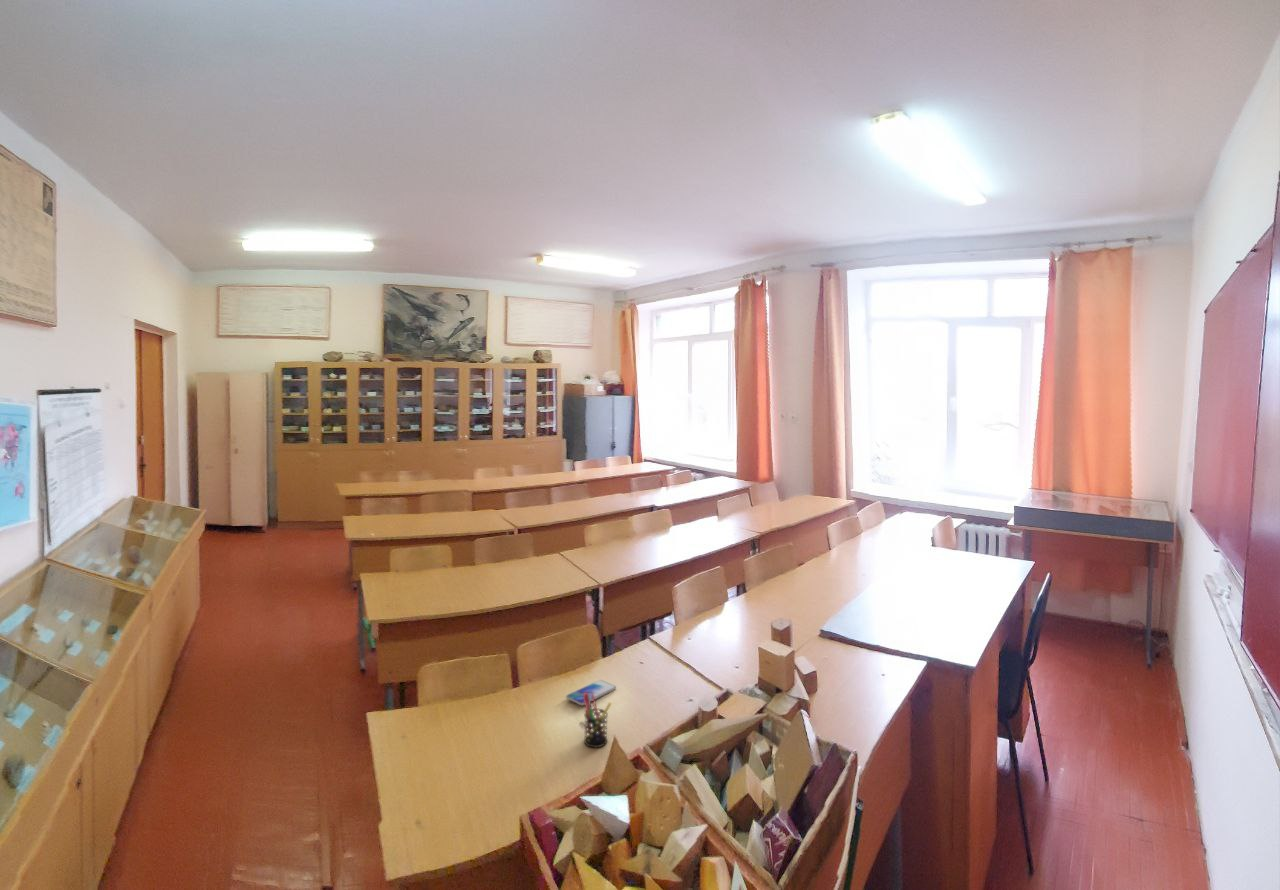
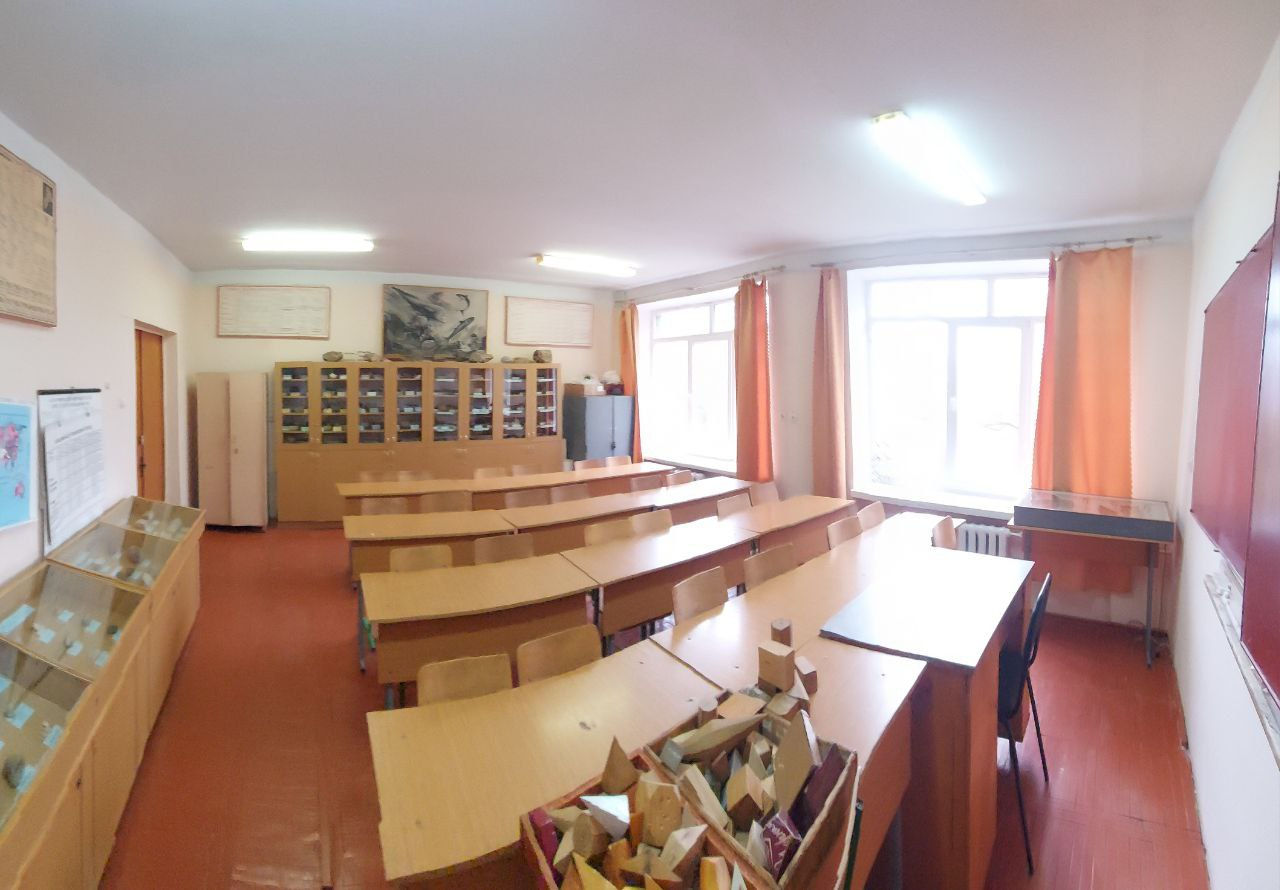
- pen holder [583,693,613,749]
- smartphone [565,679,617,706]
